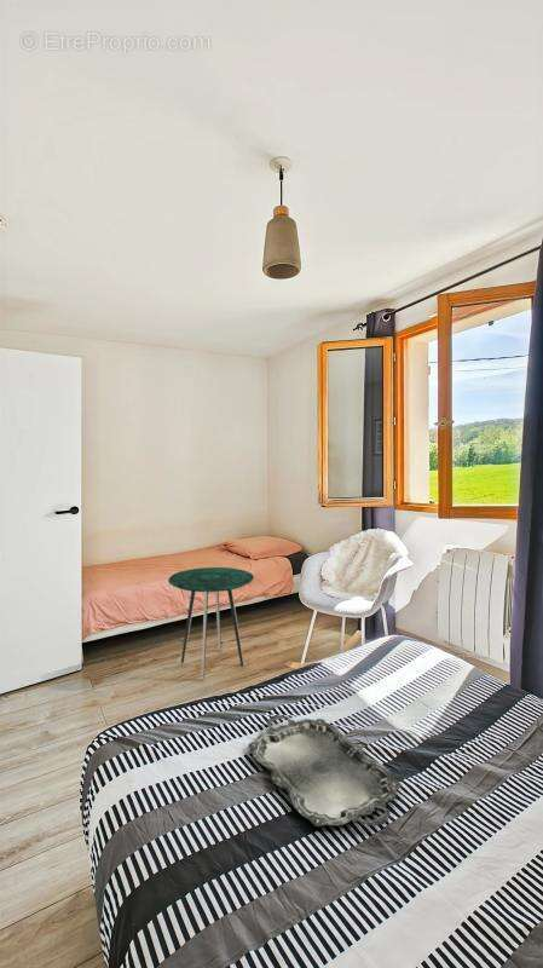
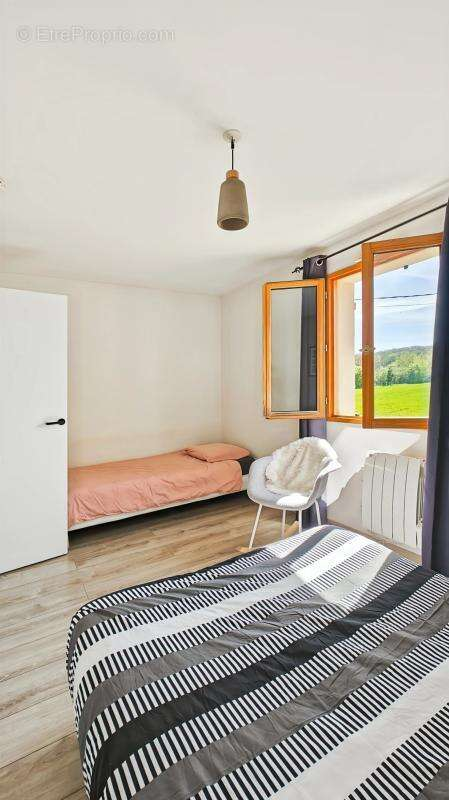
- side table [167,566,255,681]
- serving tray [248,714,403,828]
